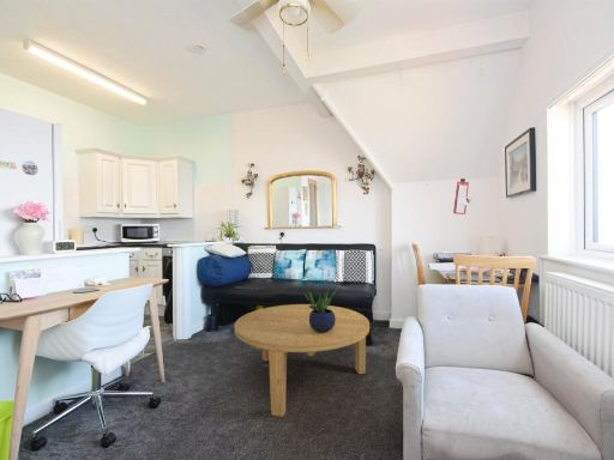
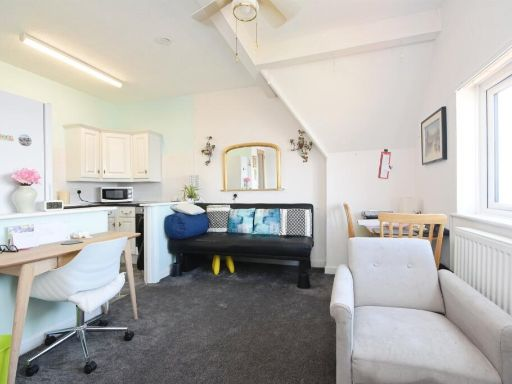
- potted plant [302,286,338,332]
- coffee table [233,303,371,418]
